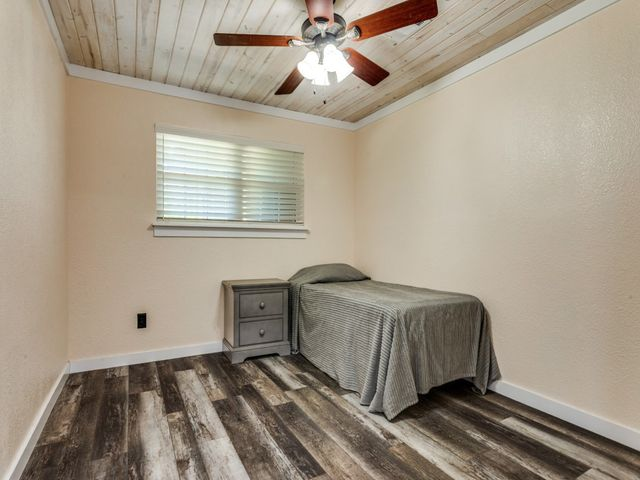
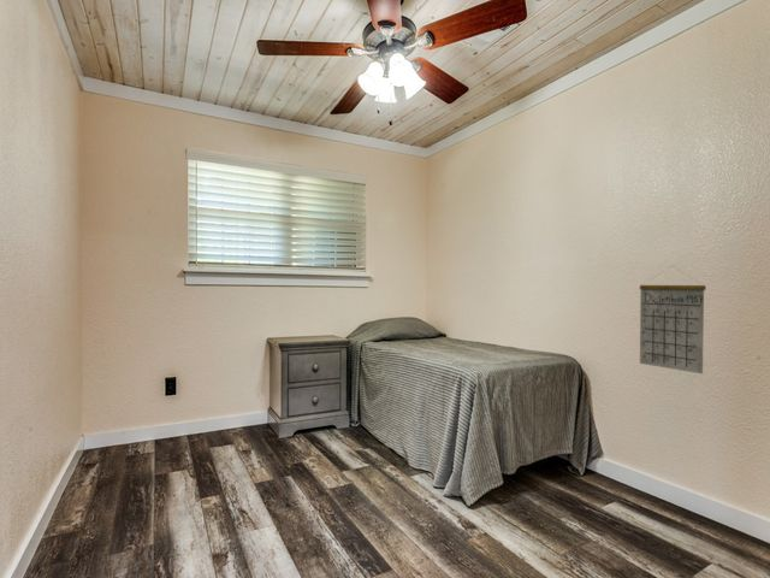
+ calendar [639,265,707,374]
